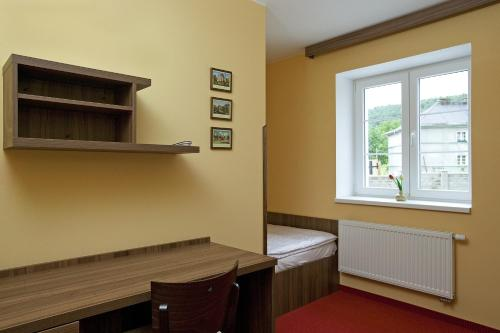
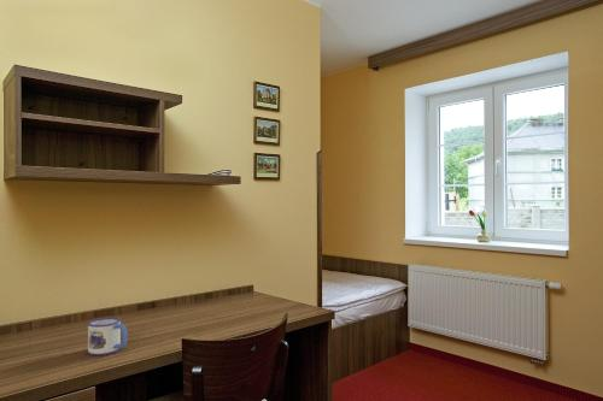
+ mug [87,317,129,356]
